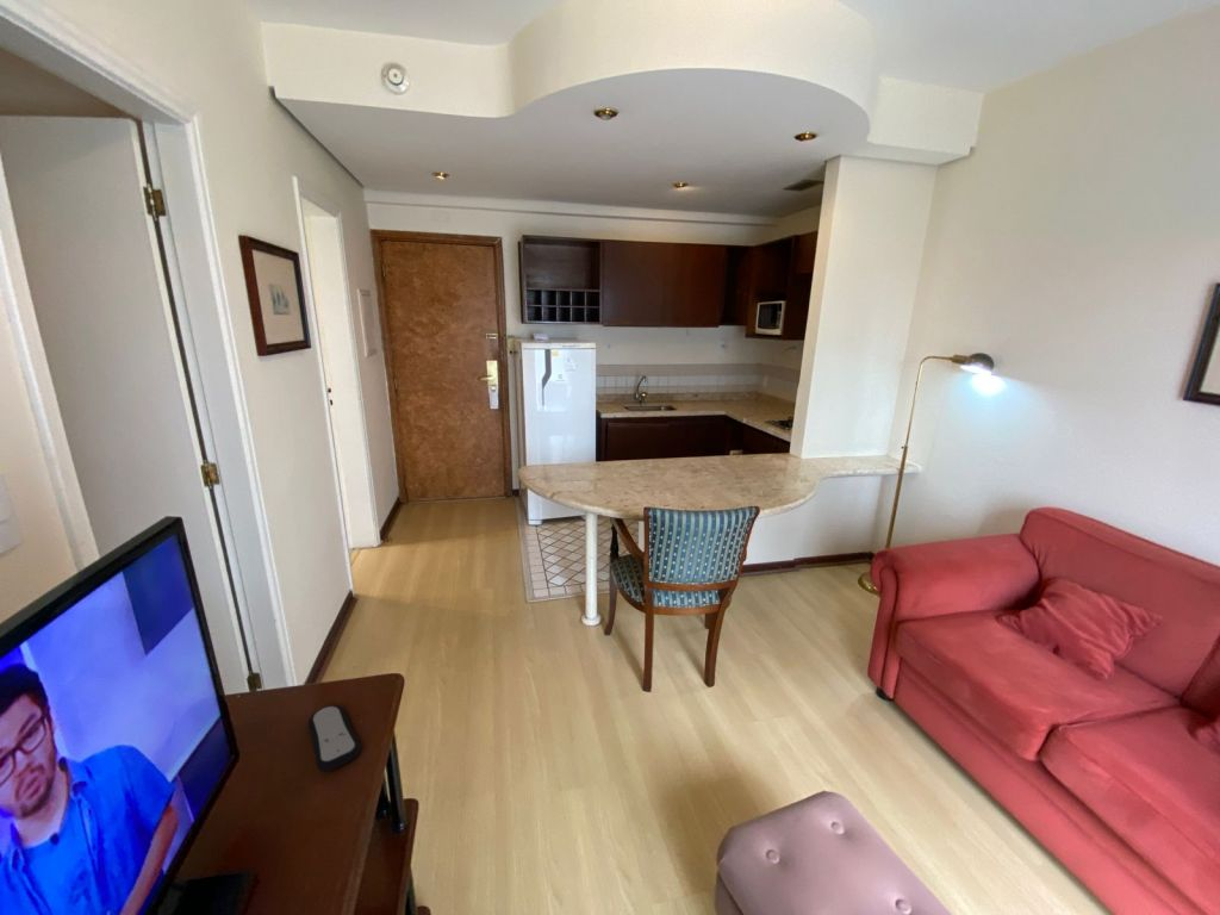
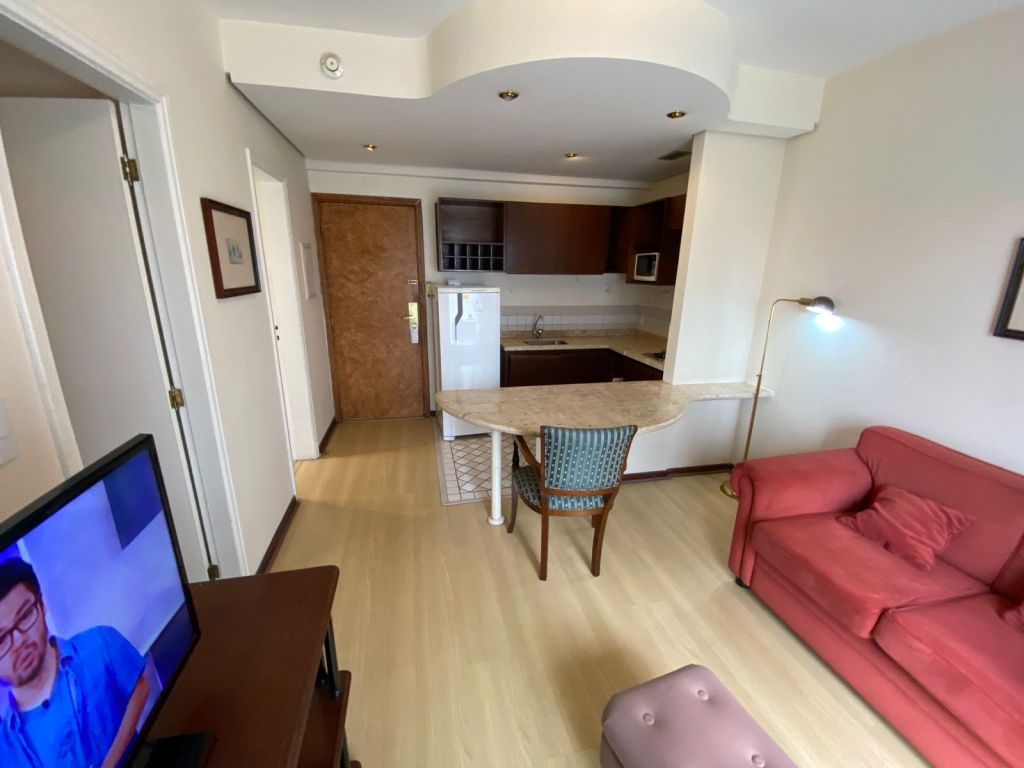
- remote control [307,704,362,772]
